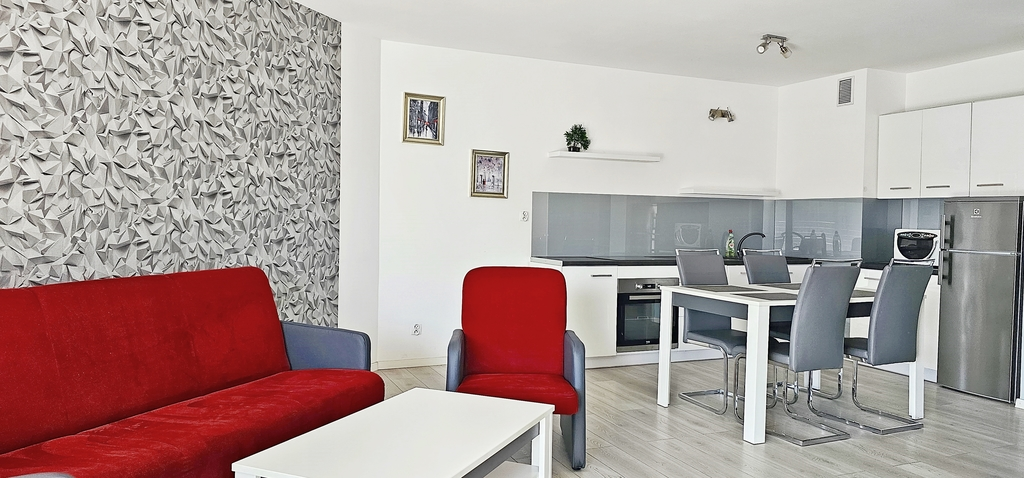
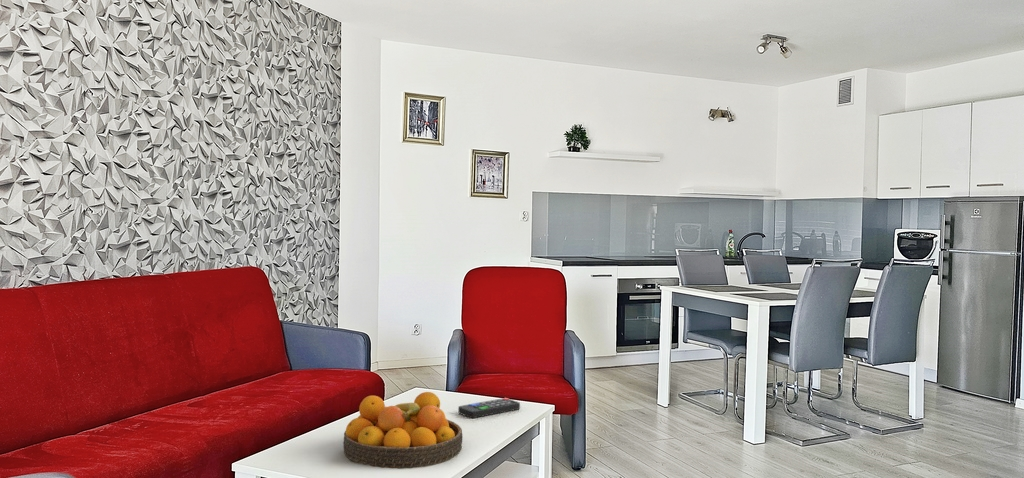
+ remote control [457,397,521,419]
+ fruit bowl [342,391,464,470]
